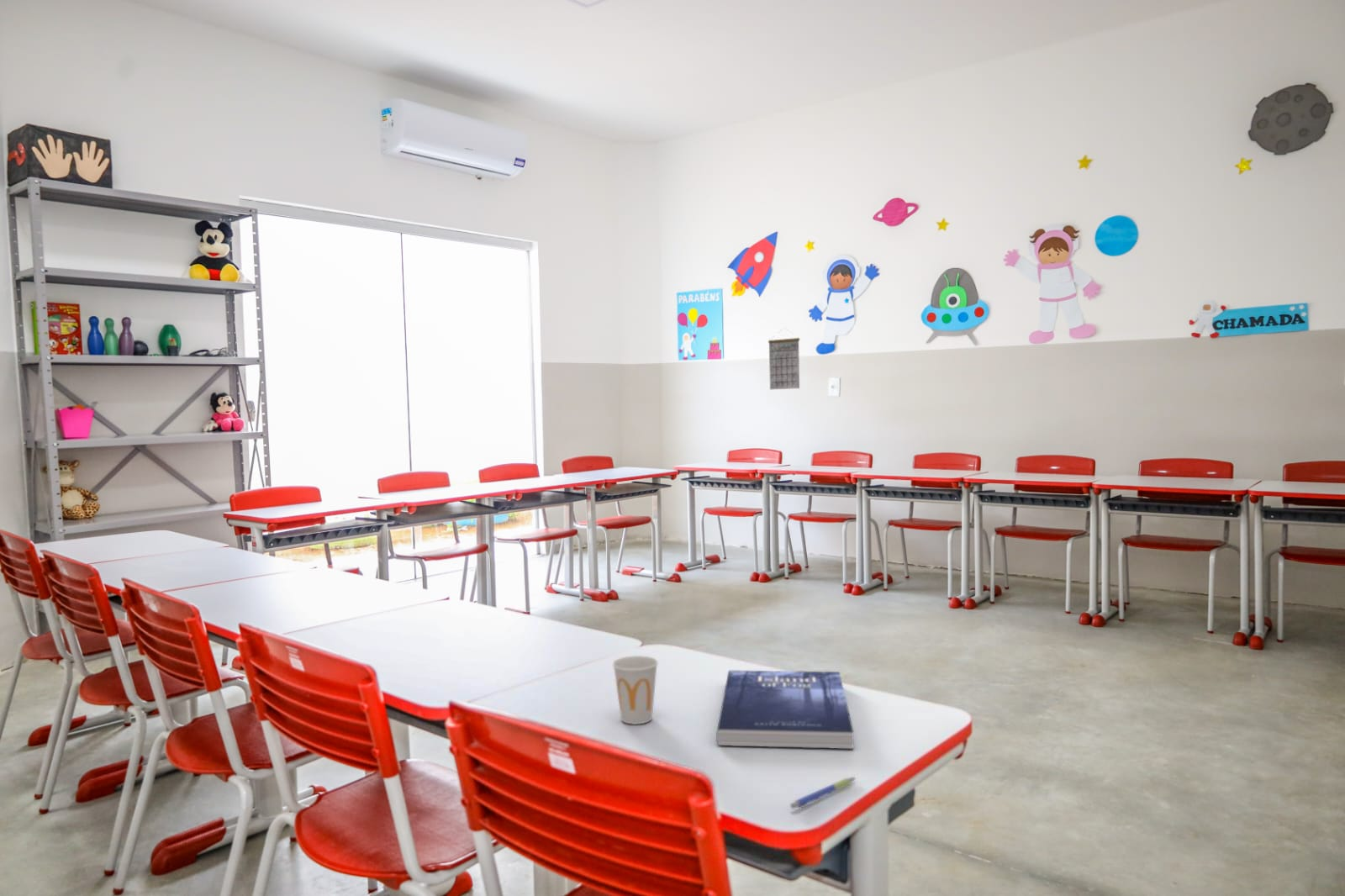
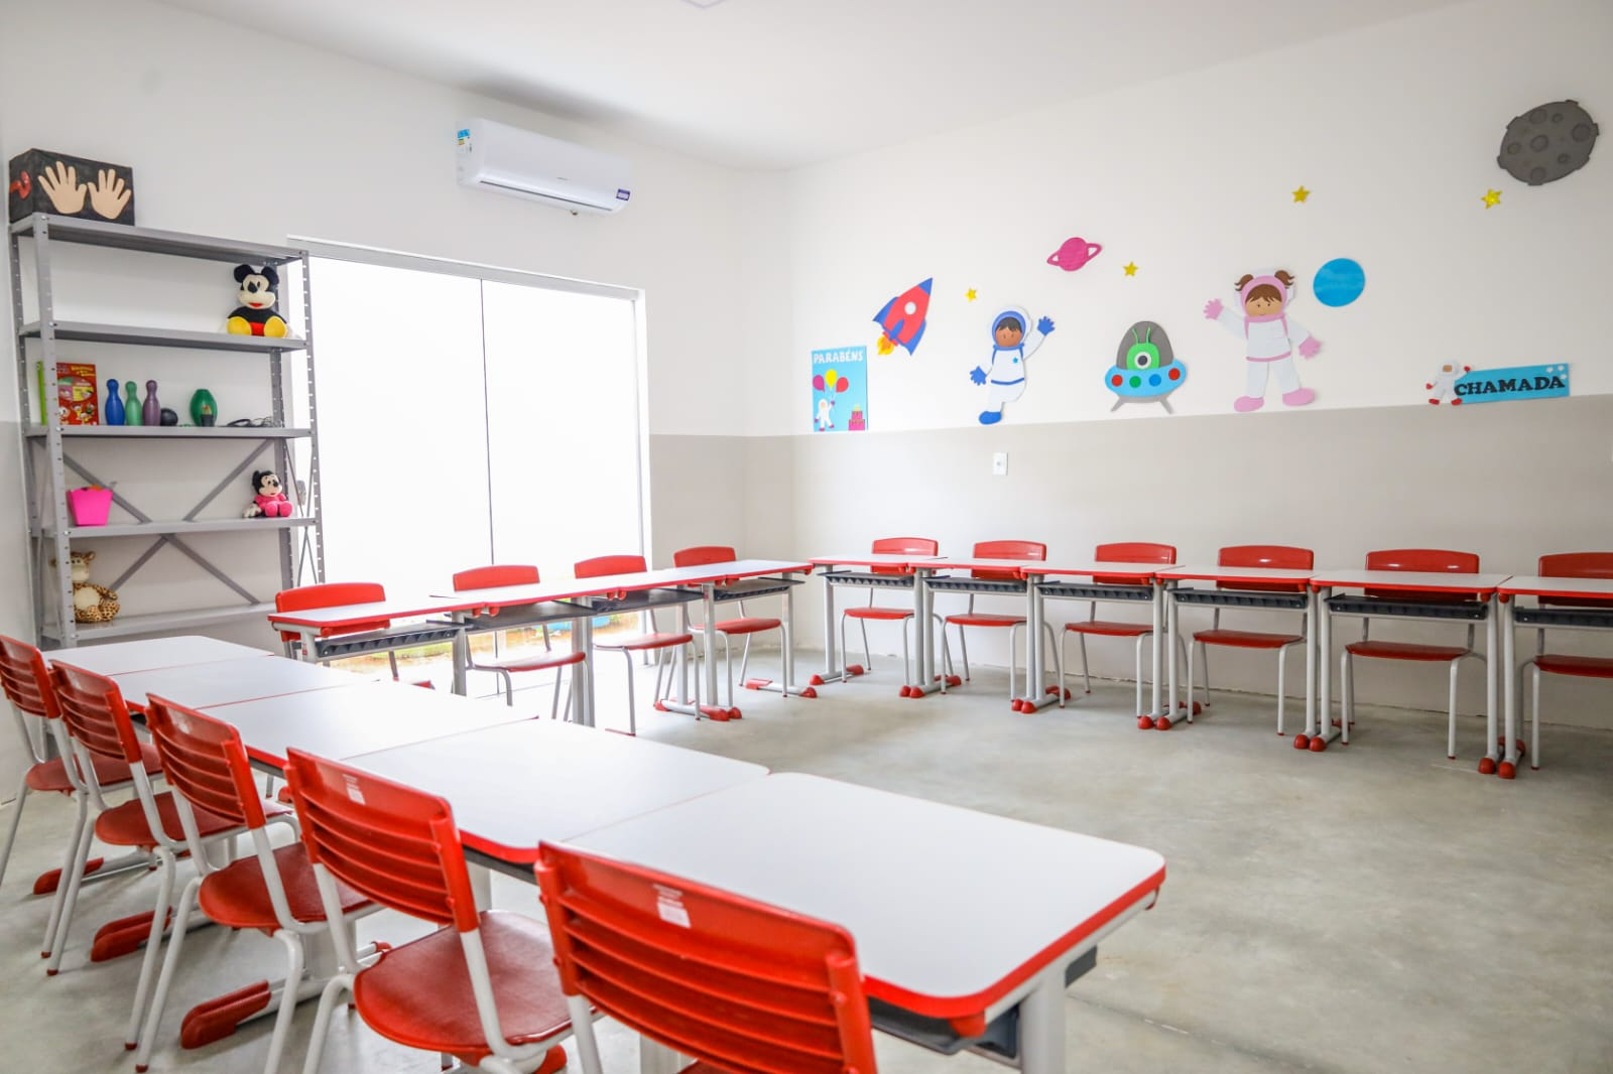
- calendar [767,328,800,390]
- pen [789,776,857,809]
- book [715,670,855,750]
- cup [612,655,659,725]
